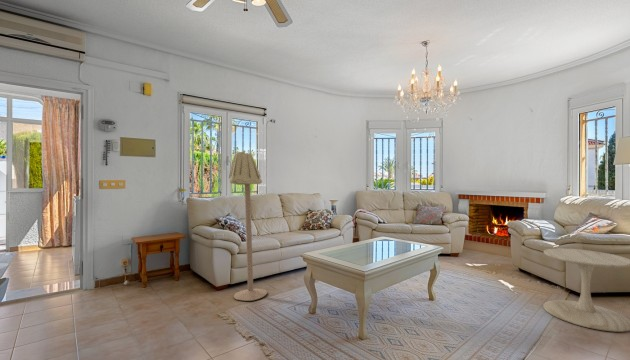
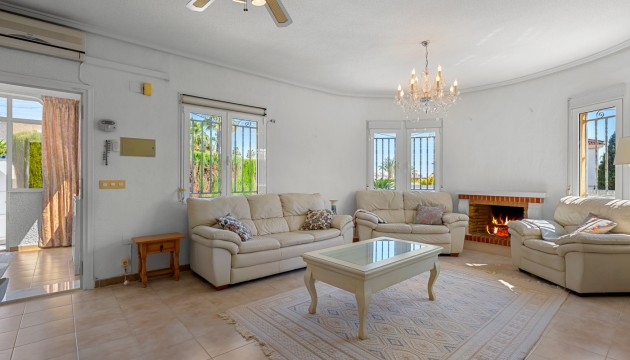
- floor lamp [228,150,268,302]
- side table [542,247,630,333]
